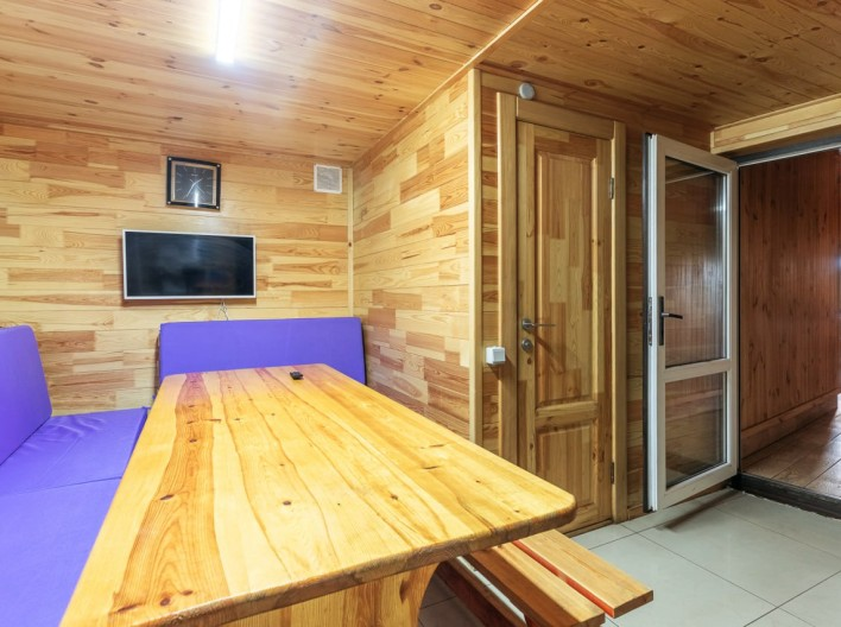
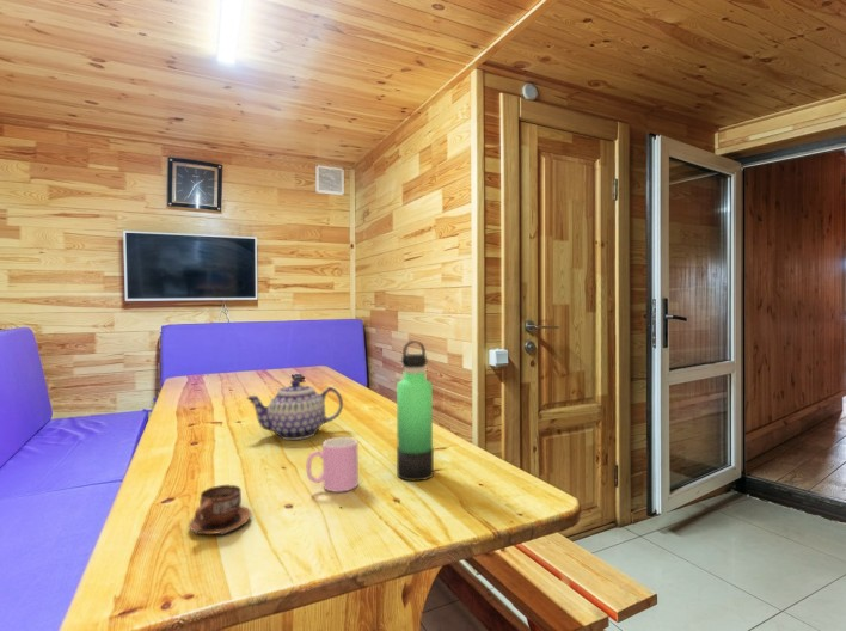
+ cup [305,436,360,494]
+ teapot [245,379,344,441]
+ thermos bottle [396,339,435,482]
+ cup [188,484,252,537]
